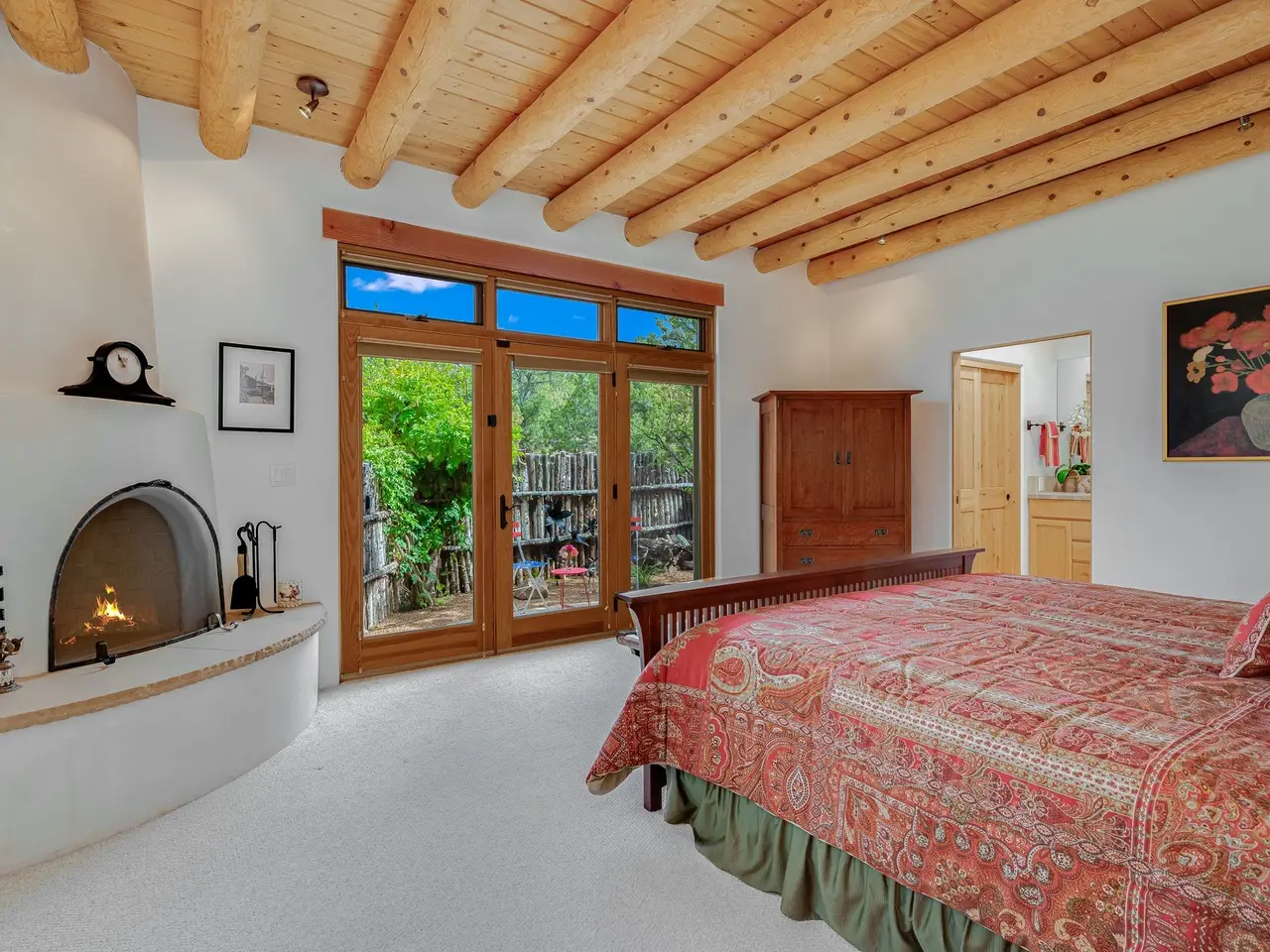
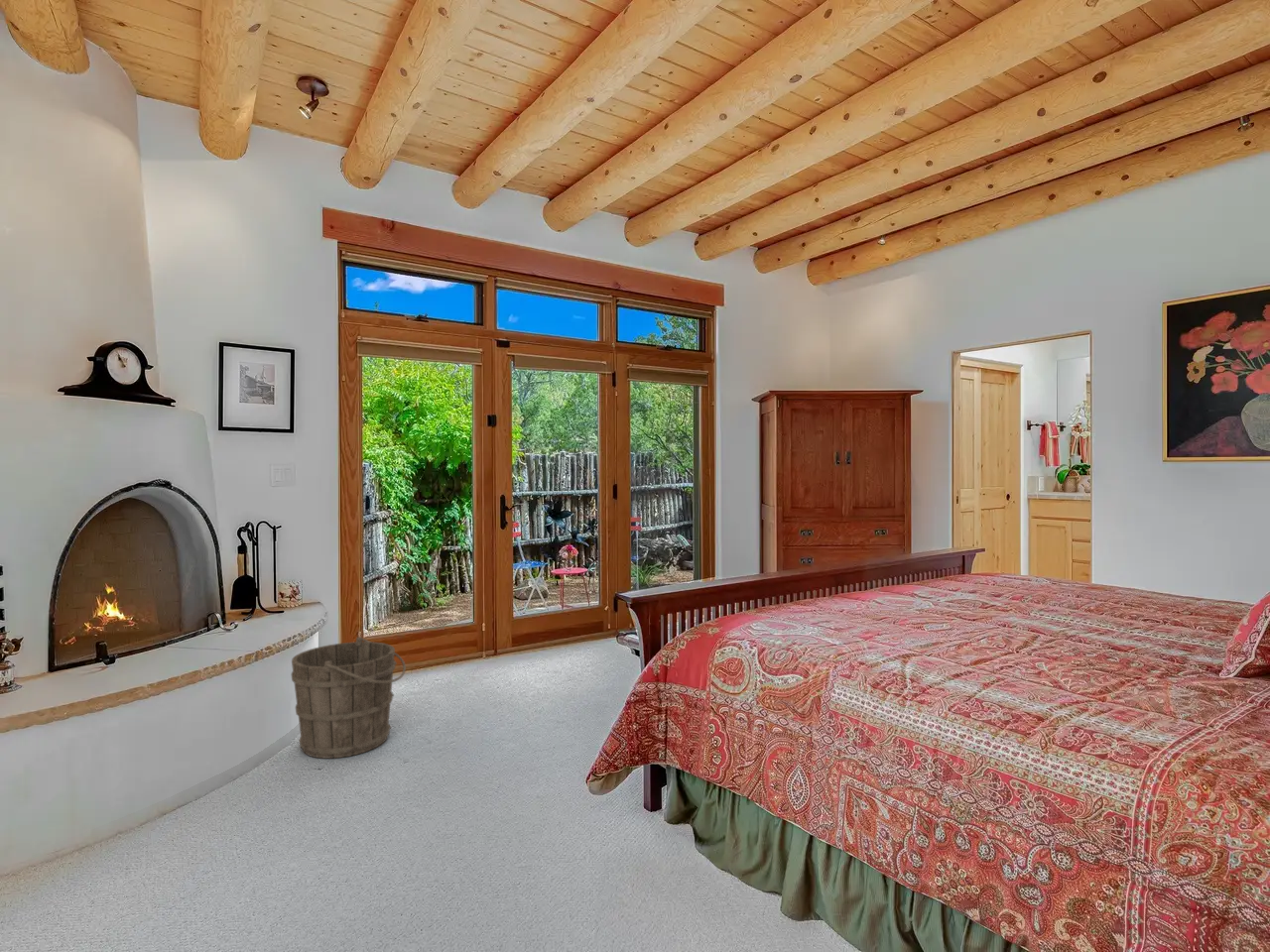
+ bucket [291,636,407,760]
